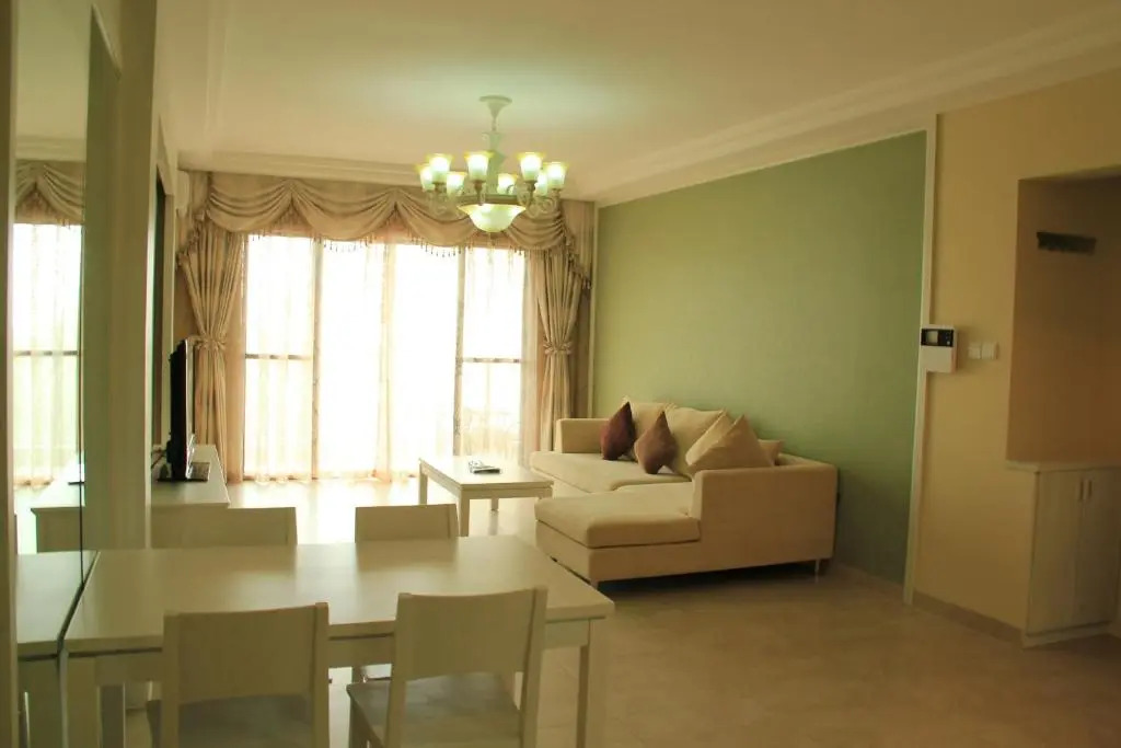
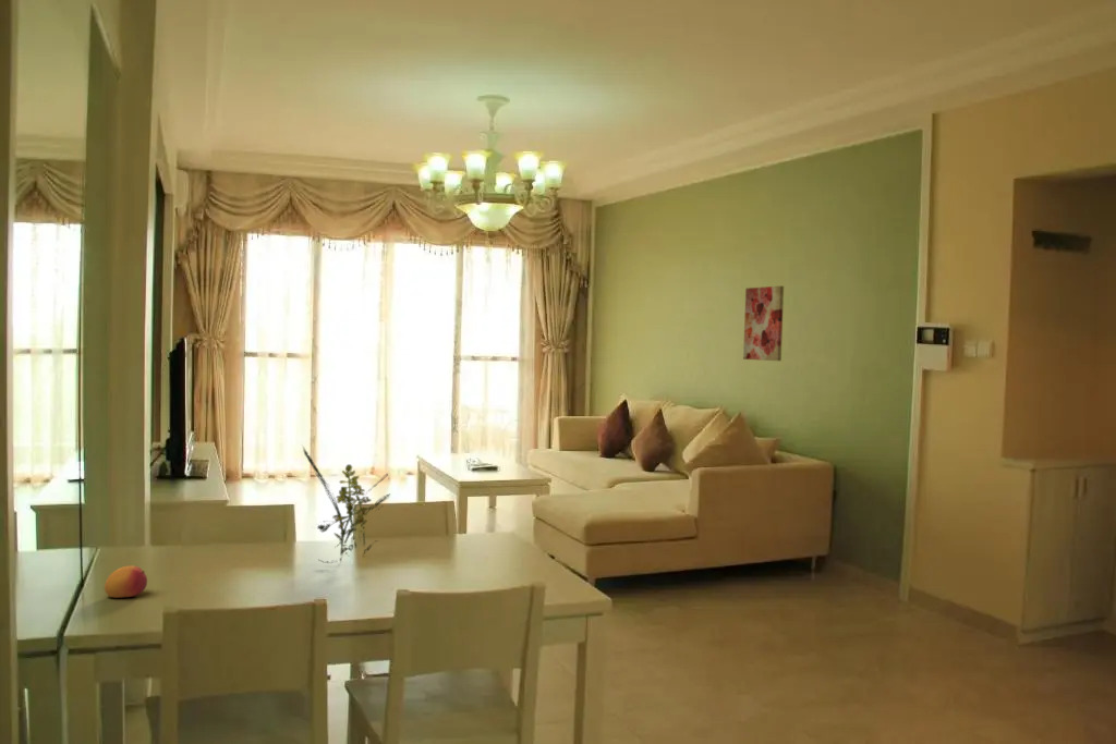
+ fruit [104,564,148,599]
+ wall art [742,285,785,362]
+ flower arrangement [302,446,391,564]
